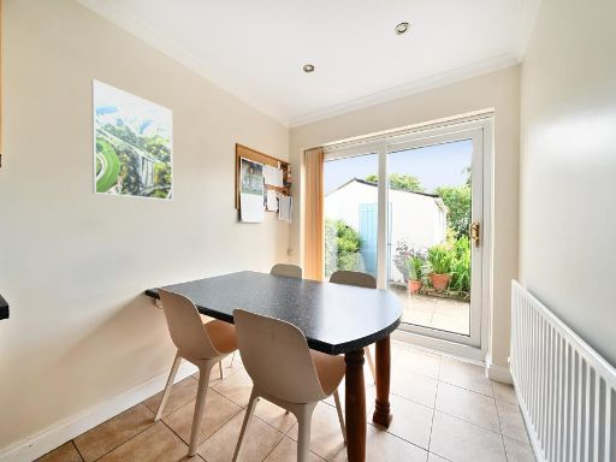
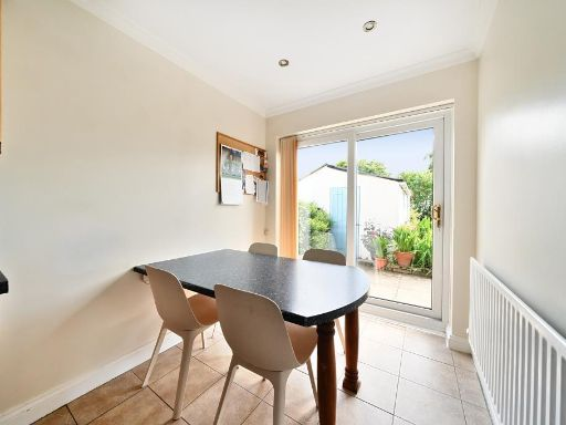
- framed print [90,78,173,202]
